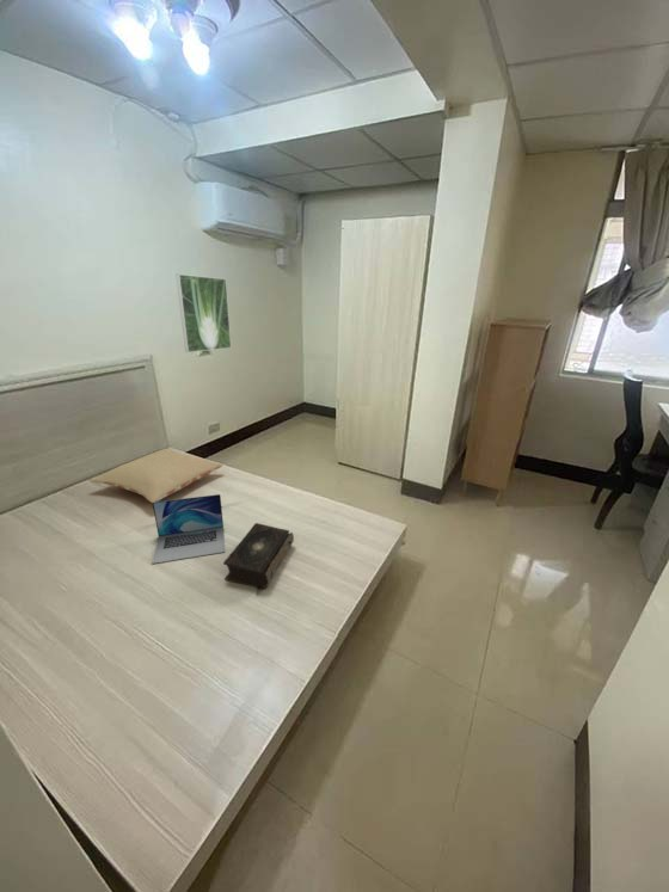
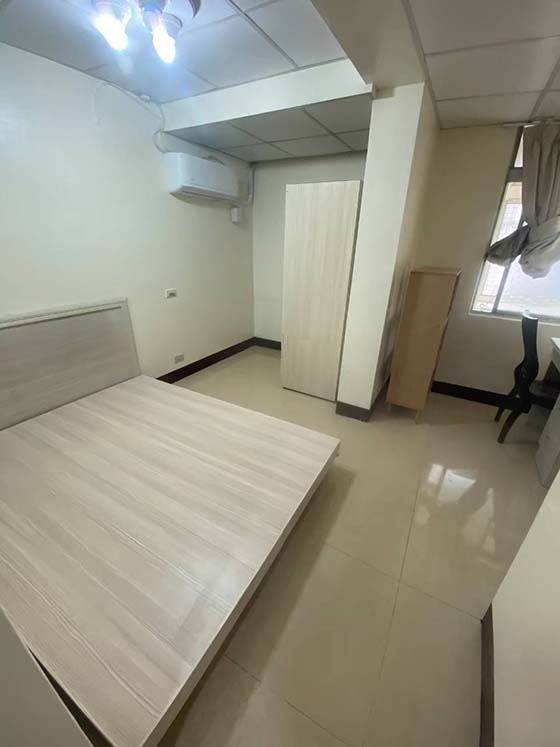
- laptop [152,493,226,565]
- pillow [90,448,225,505]
- book [222,522,295,590]
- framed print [176,273,232,353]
